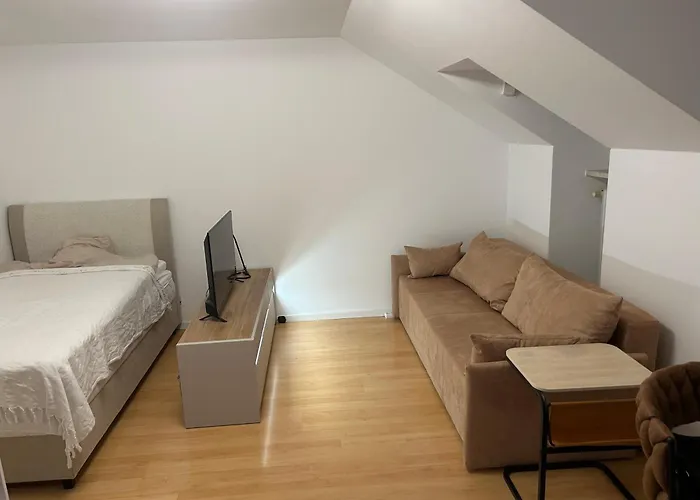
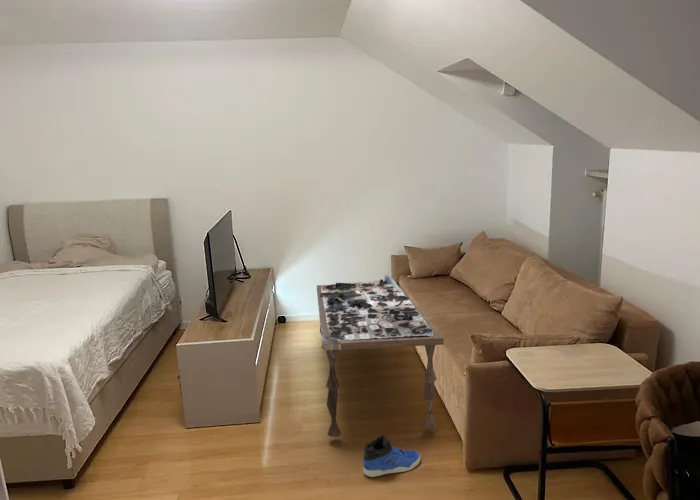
+ sneaker [362,434,421,478]
+ coffee table [316,272,445,438]
